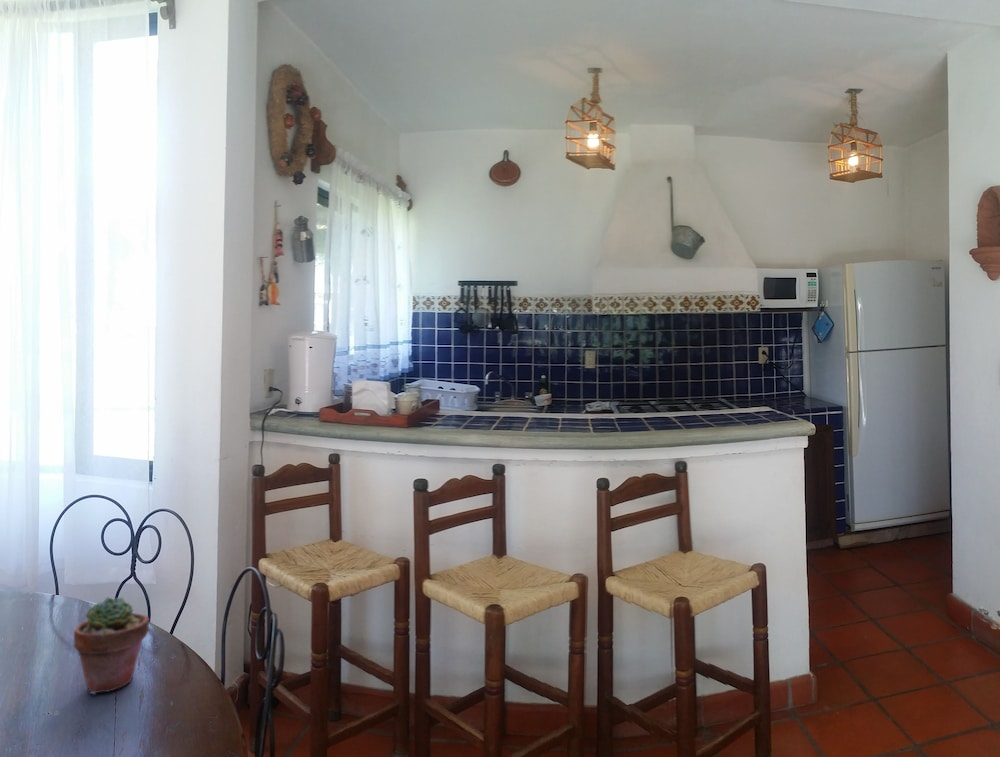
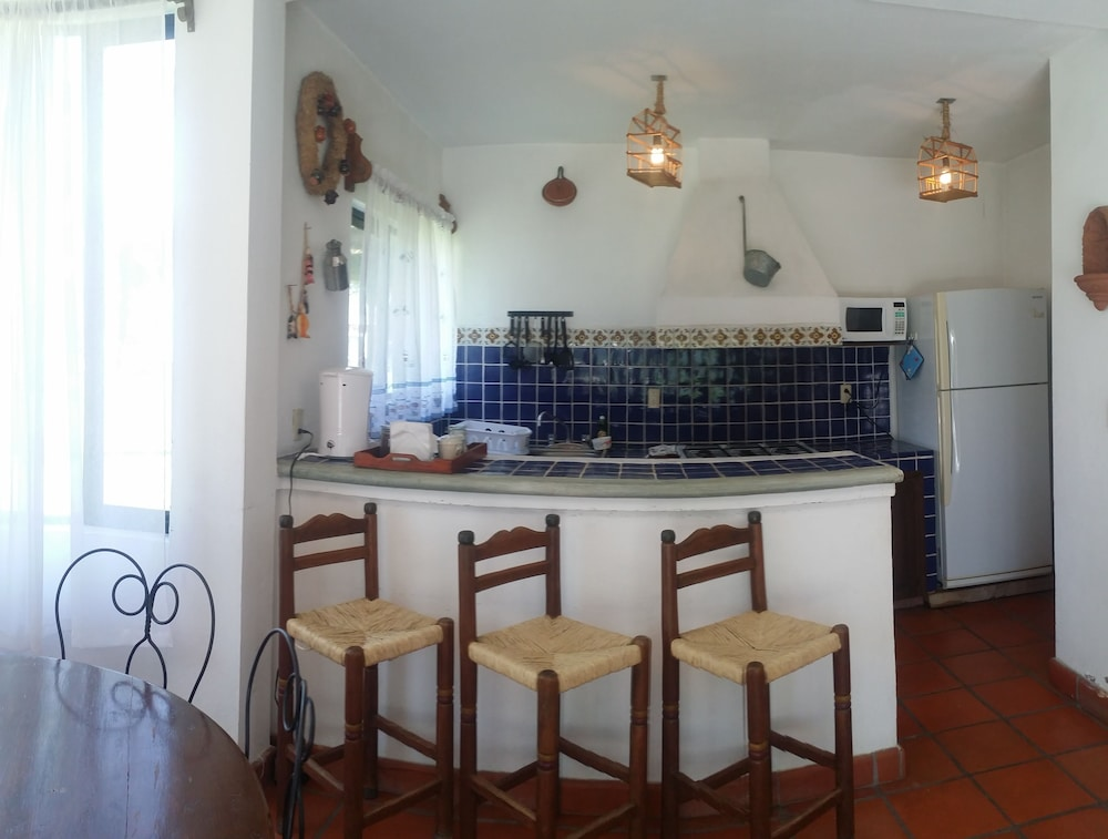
- potted succulent [73,596,151,695]
